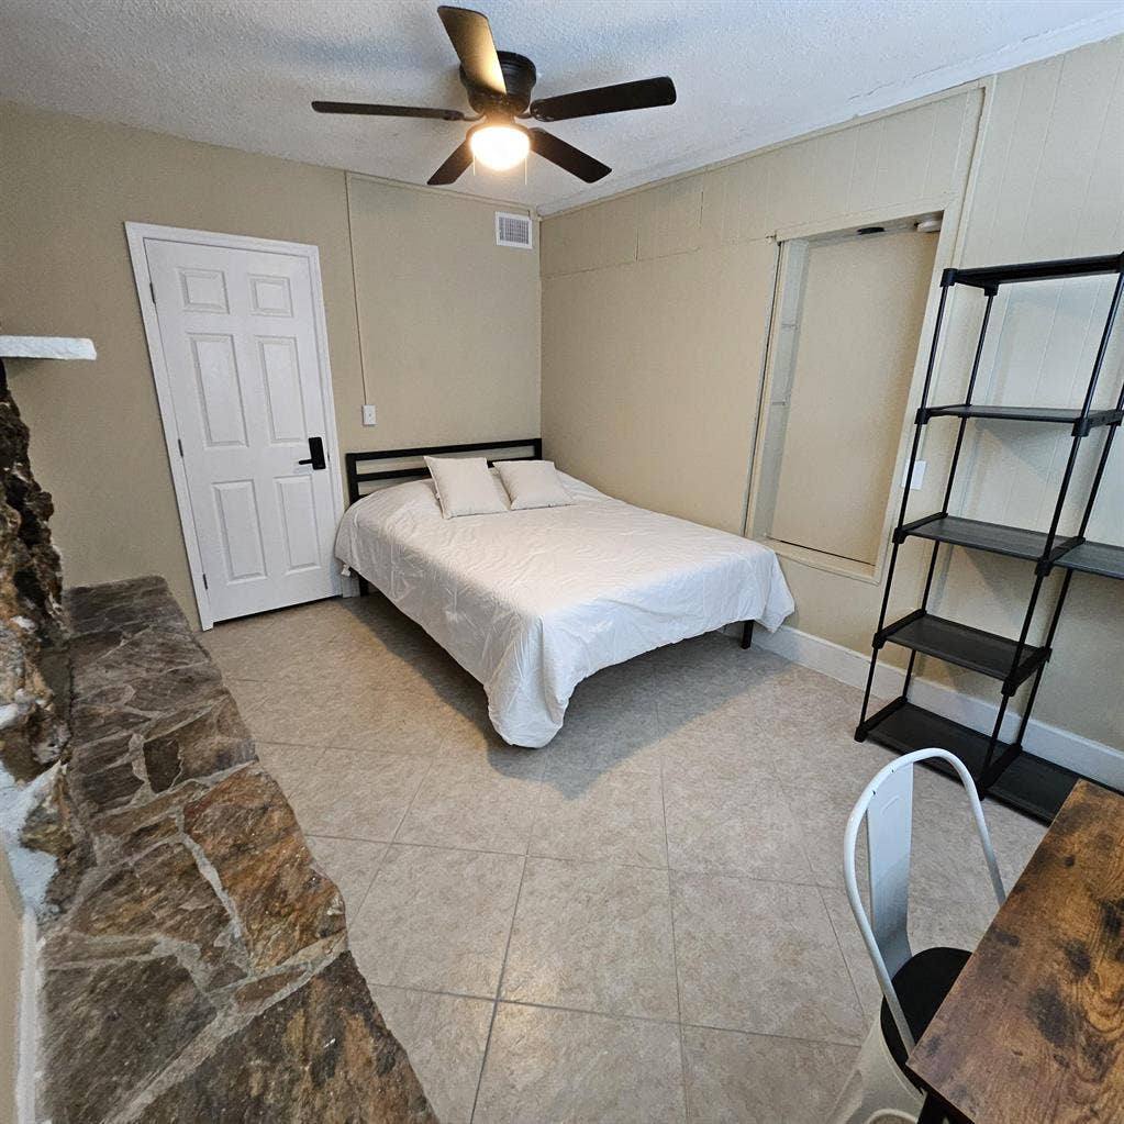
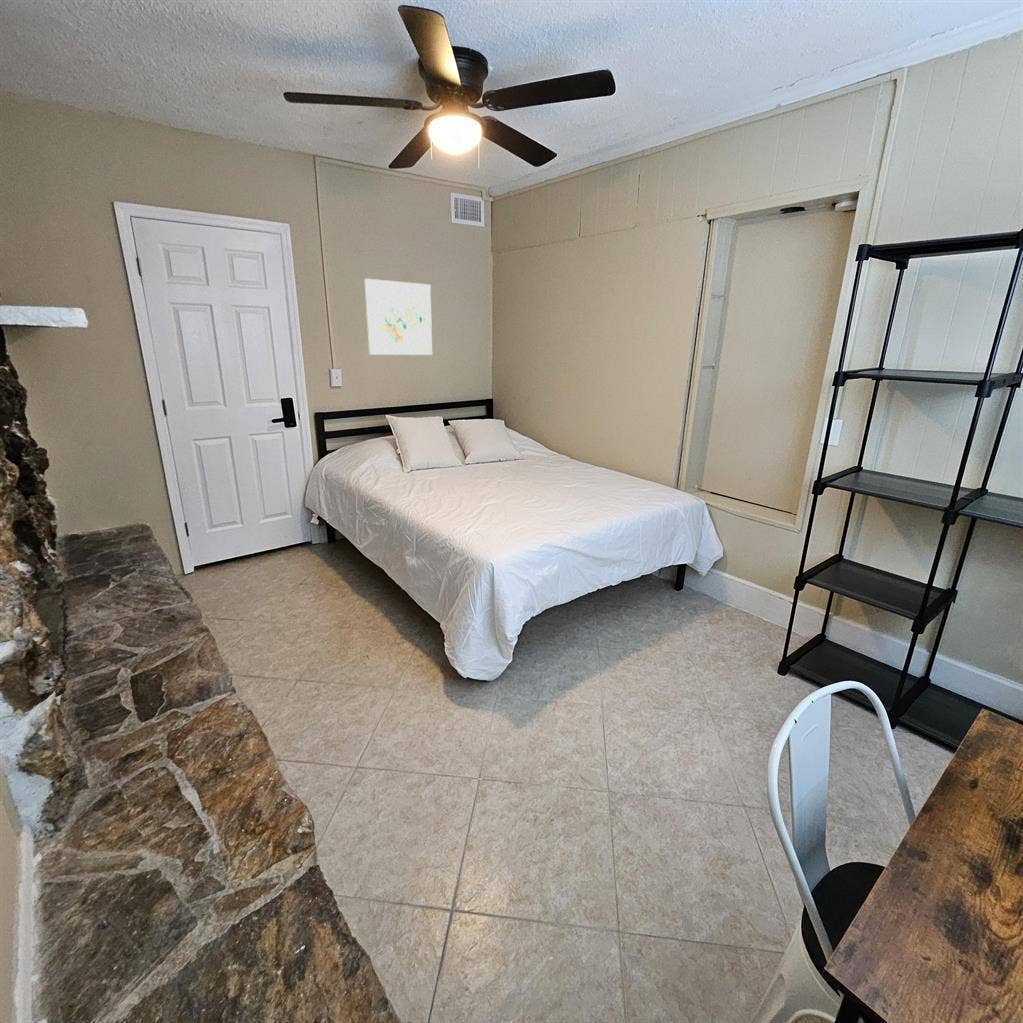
+ wall art [364,278,433,356]
